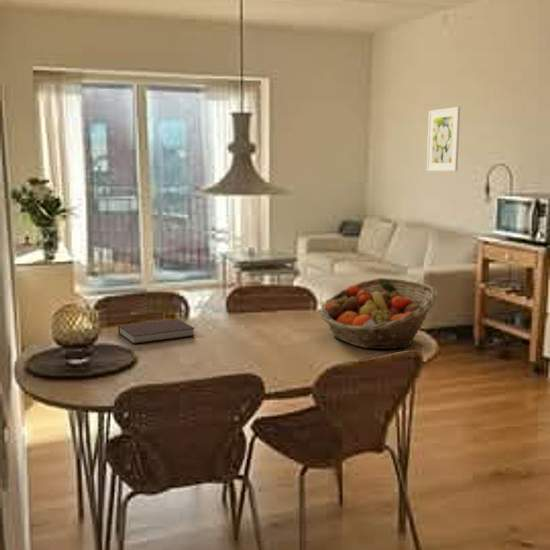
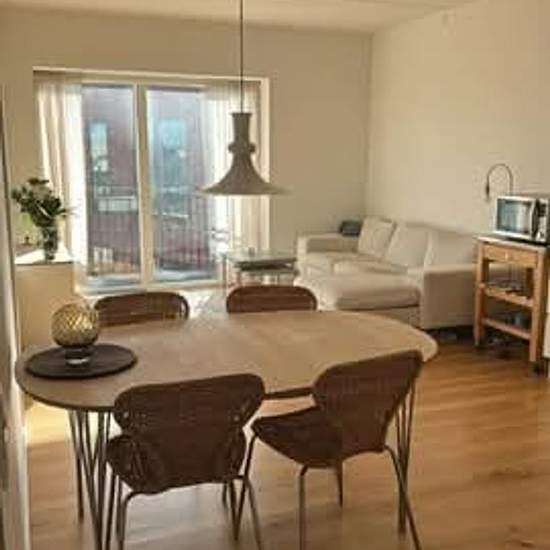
- fruit basket [319,277,439,350]
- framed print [426,106,461,172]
- notebook [117,318,196,345]
